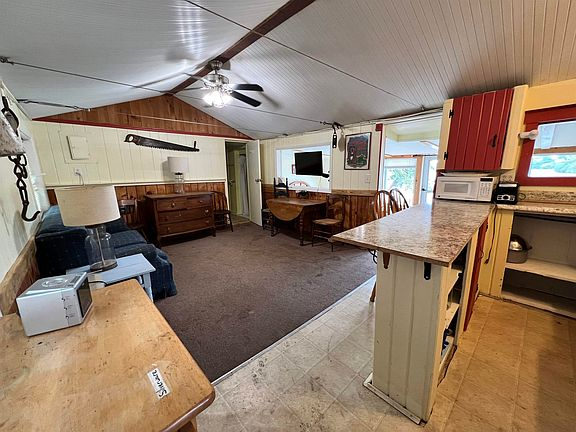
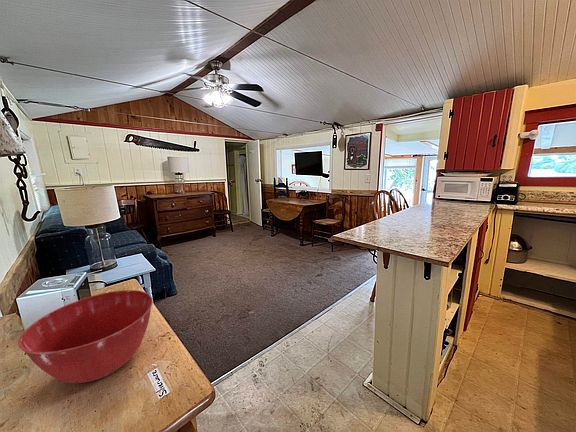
+ mixing bowl [17,289,154,384]
